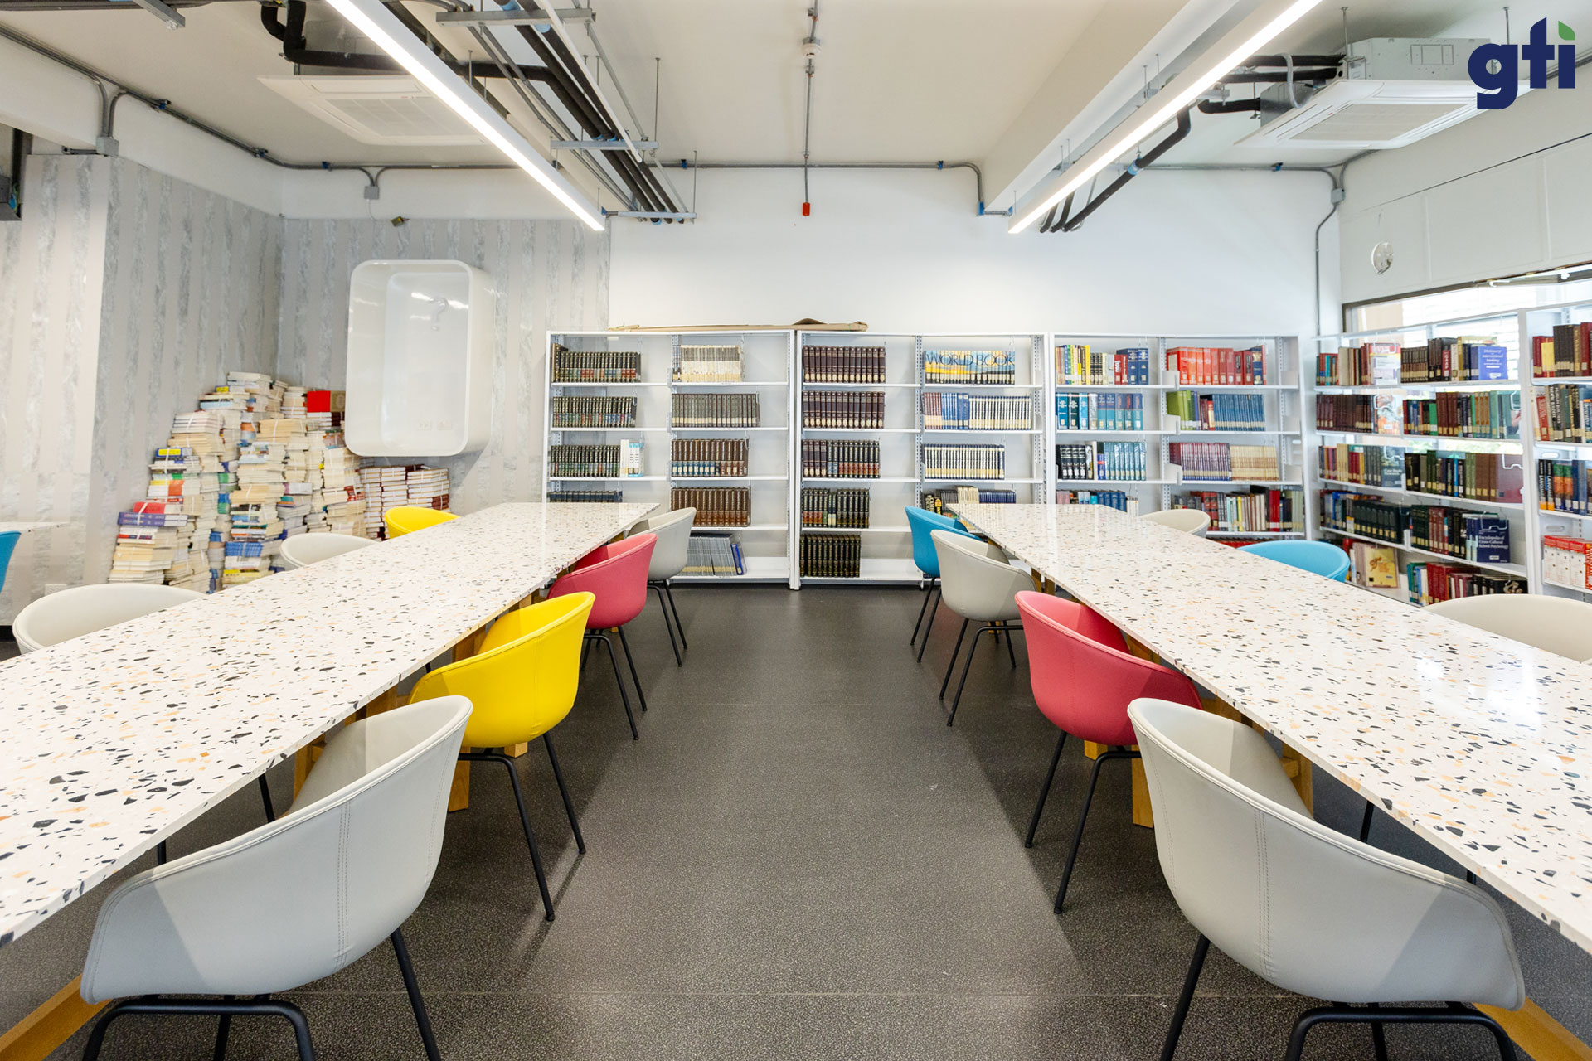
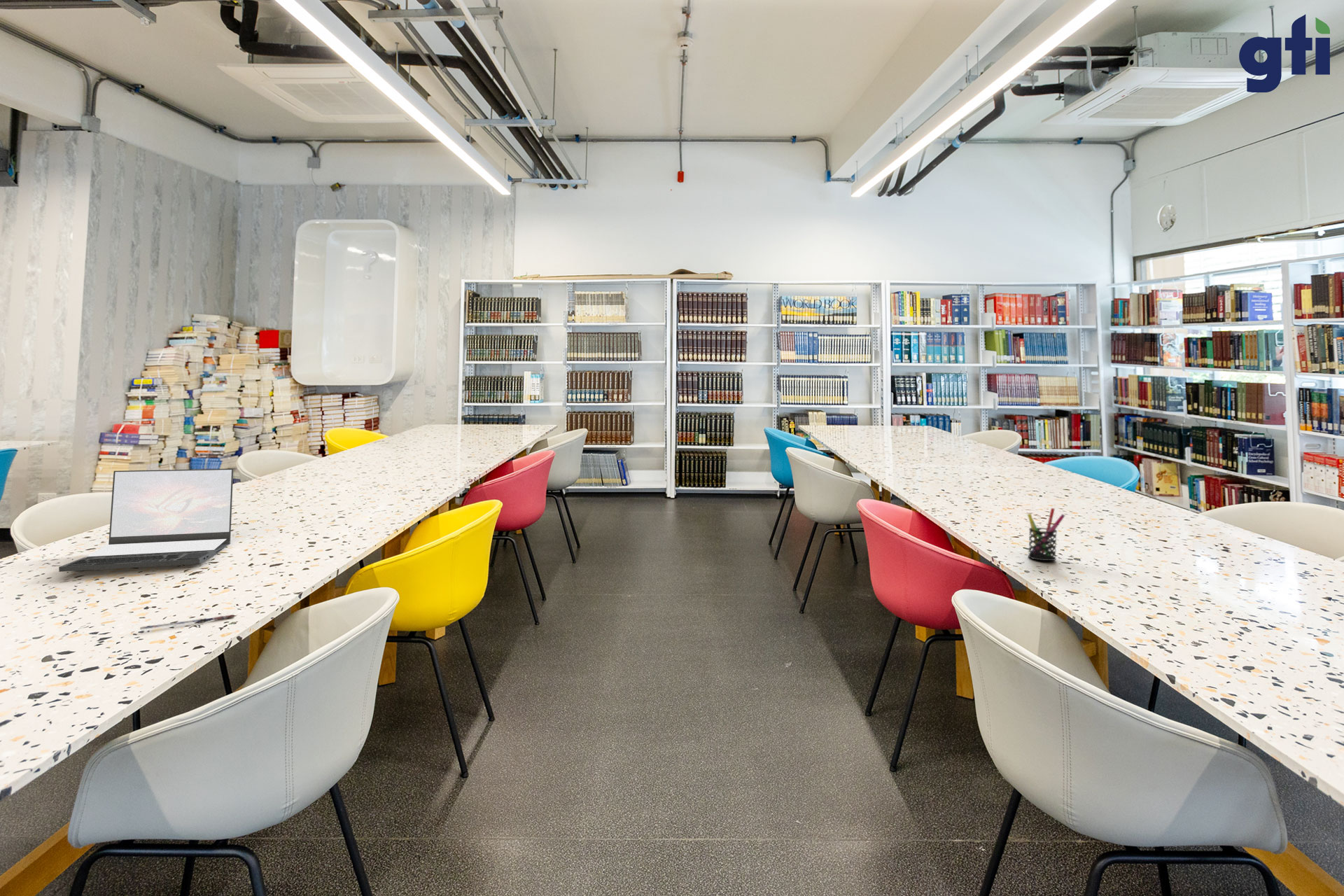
+ pen [139,614,235,631]
+ laptop [58,468,234,573]
+ pen holder [1027,507,1066,561]
